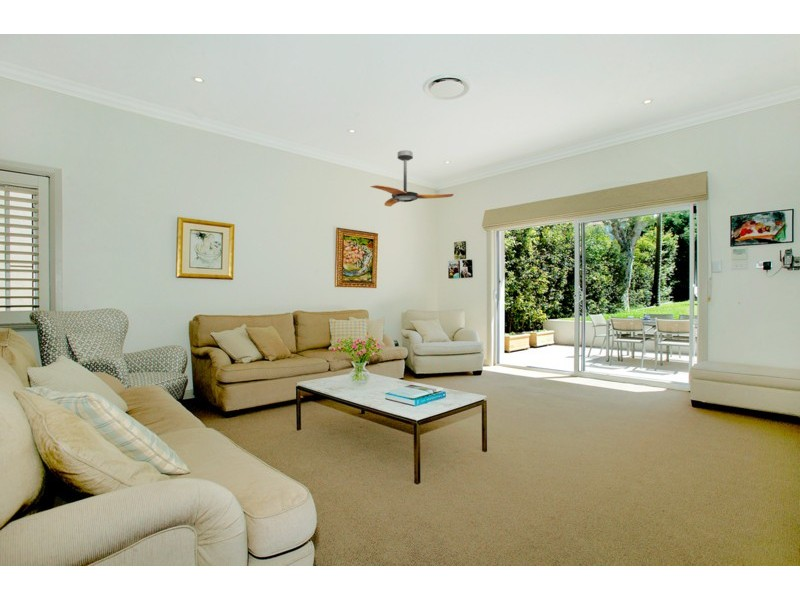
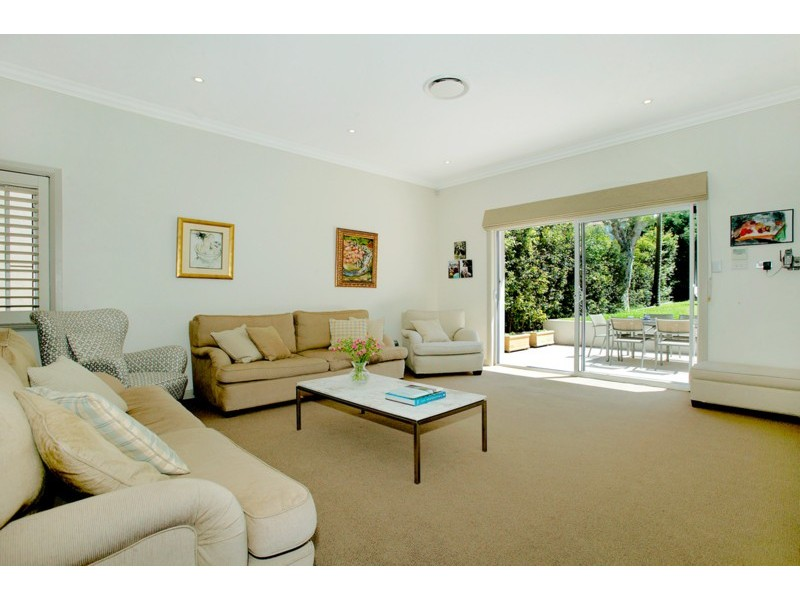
- ceiling fan [370,149,455,207]
